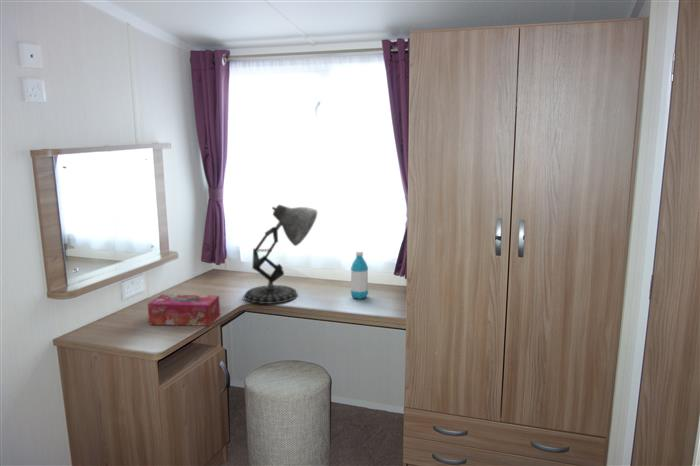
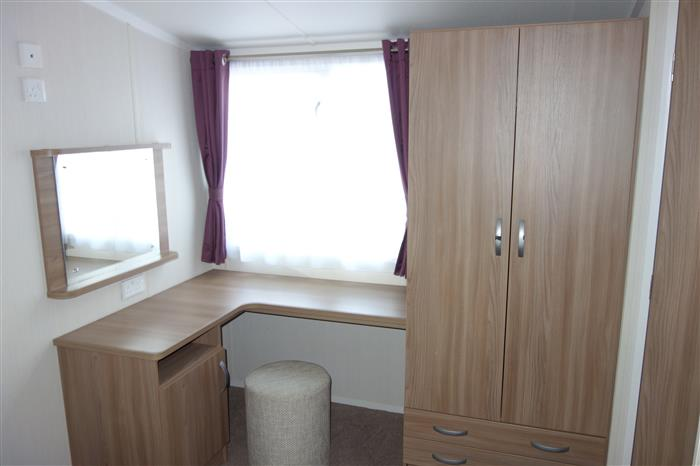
- tissue box [147,294,221,327]
- water bottle [350,250,369,300]
- desk lamp [243,204,318,305]
